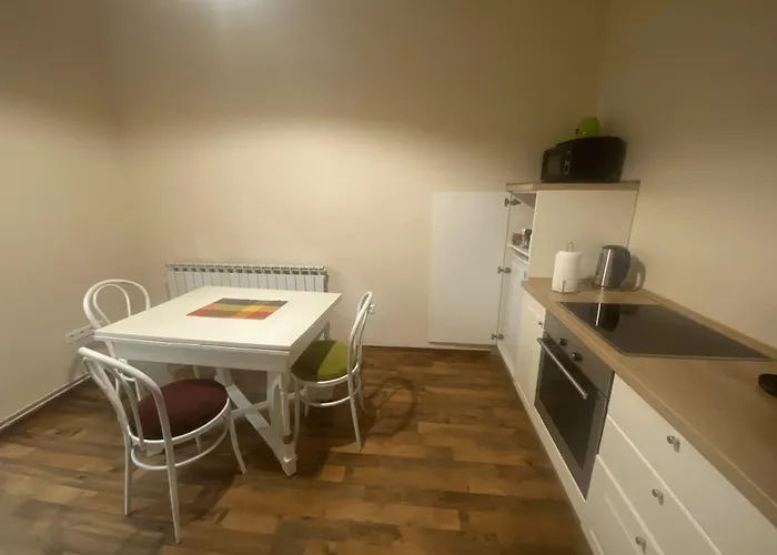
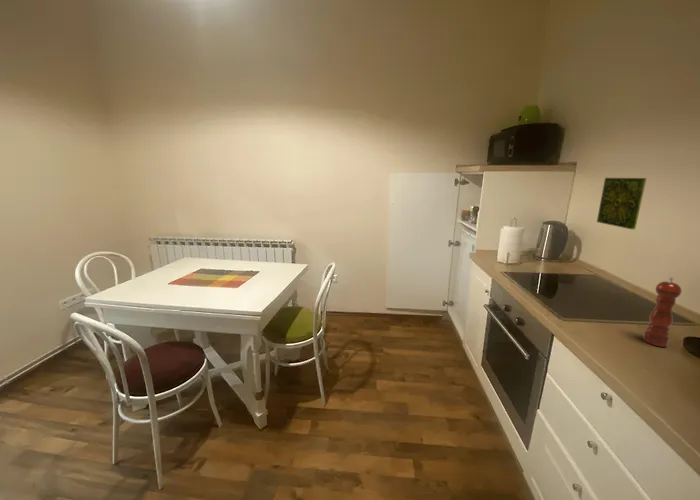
+ pepper mill [642,276,683,348]
+ decorative tile [596,177,647,230]
